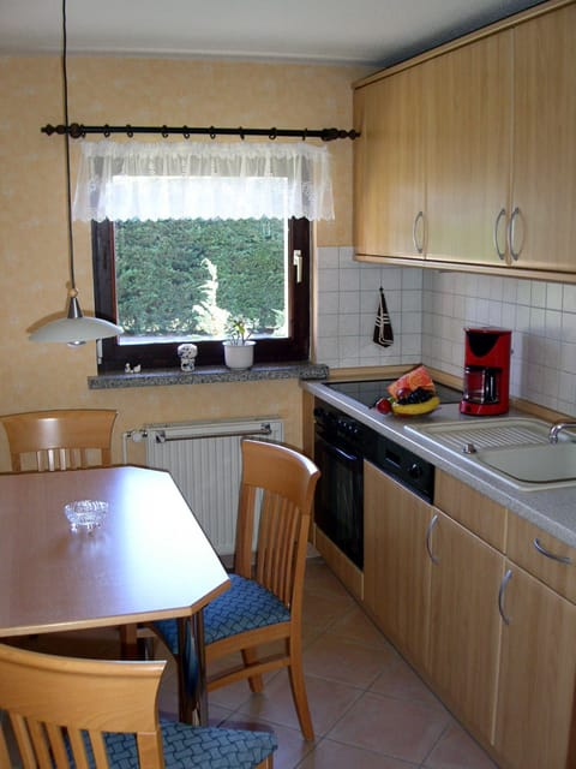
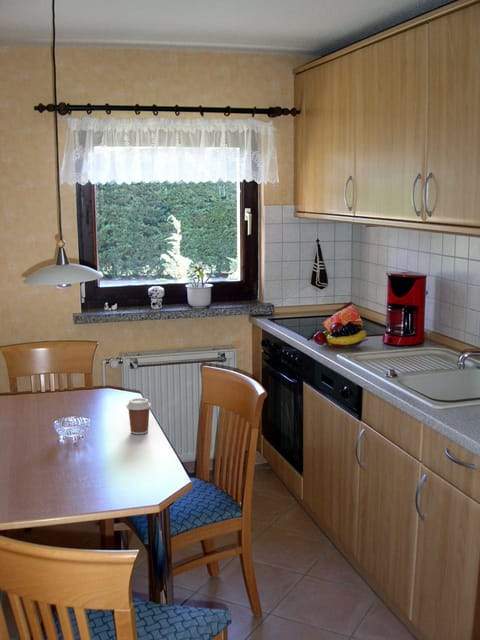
+ coffee cup [126,397,152,435]
